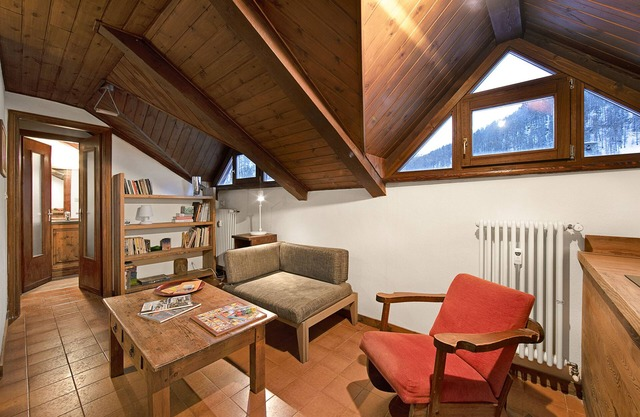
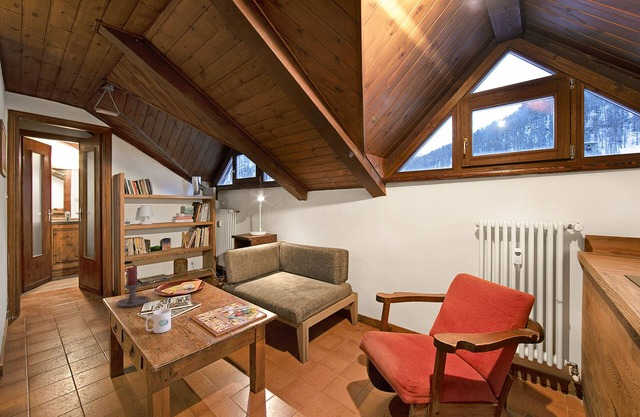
+ mug [144,308,172,334]
+ candle holder [115,266,158,308]
